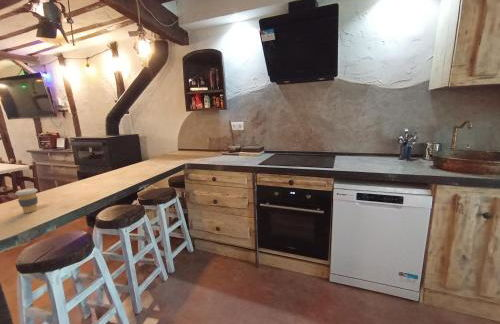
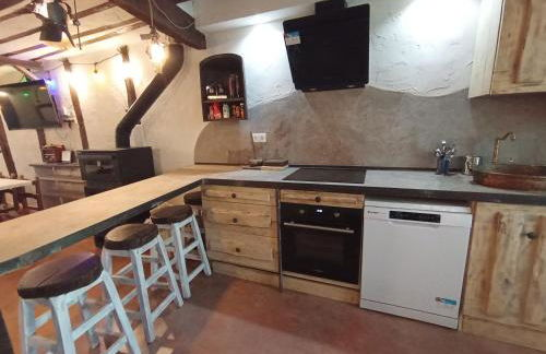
- coffee cup [14,187,39,214]
